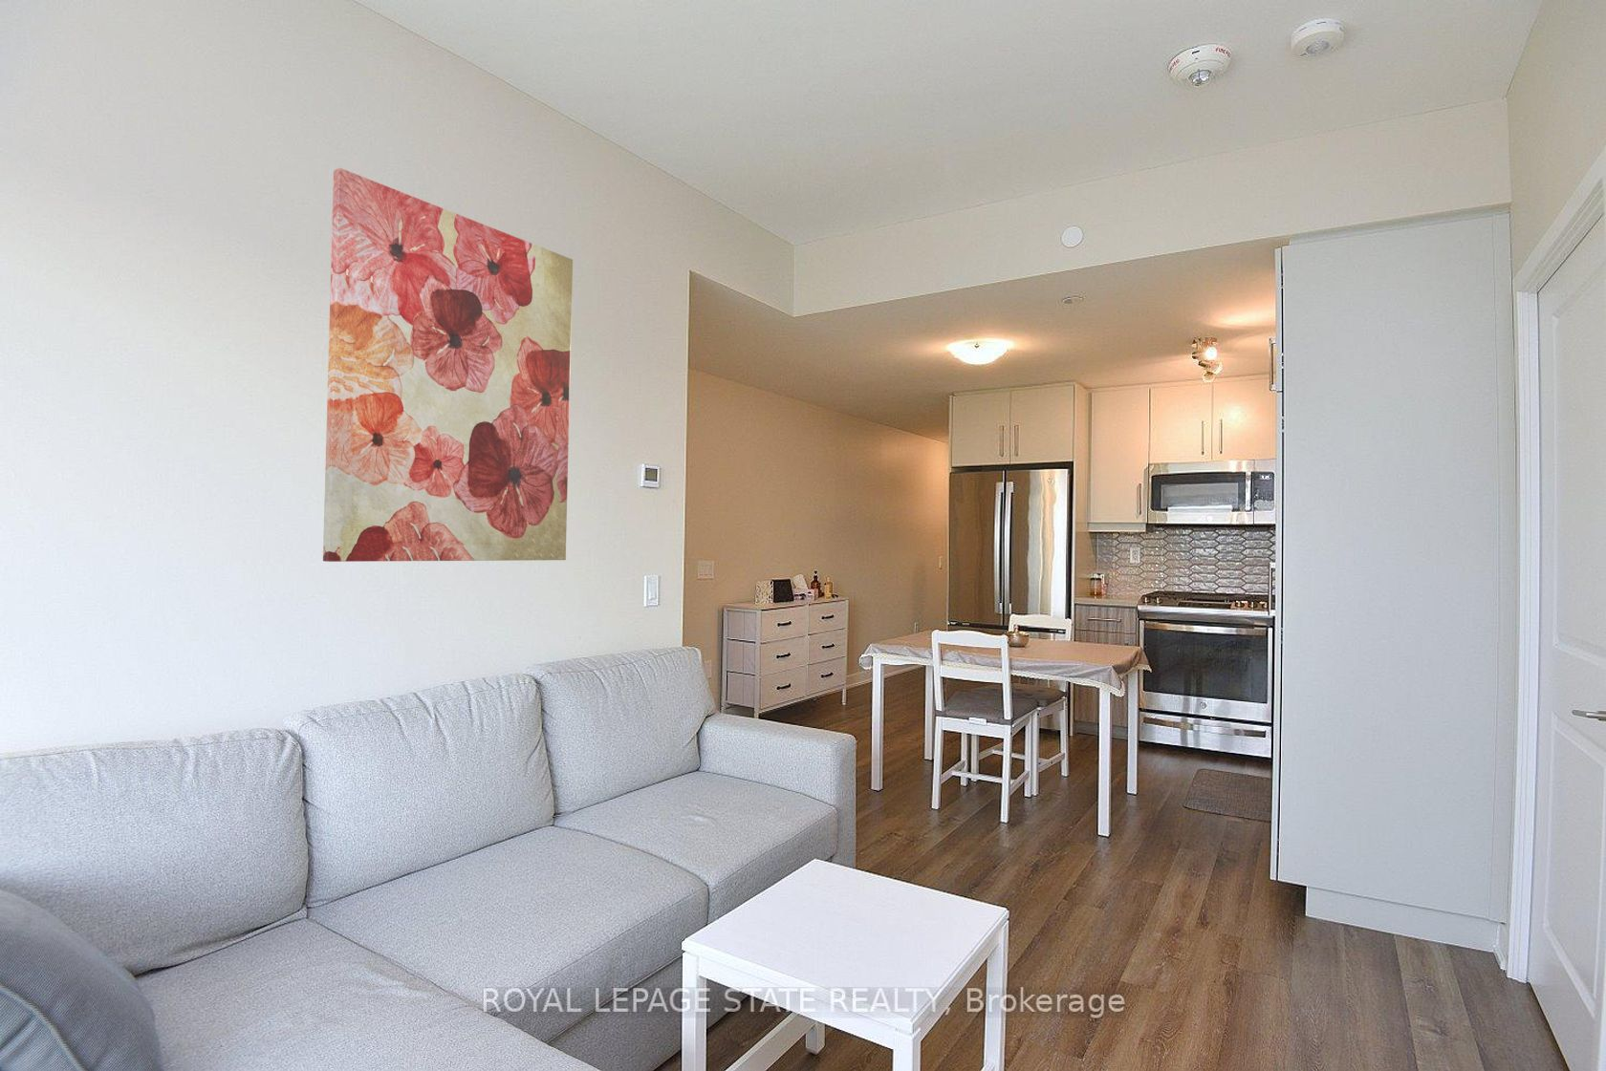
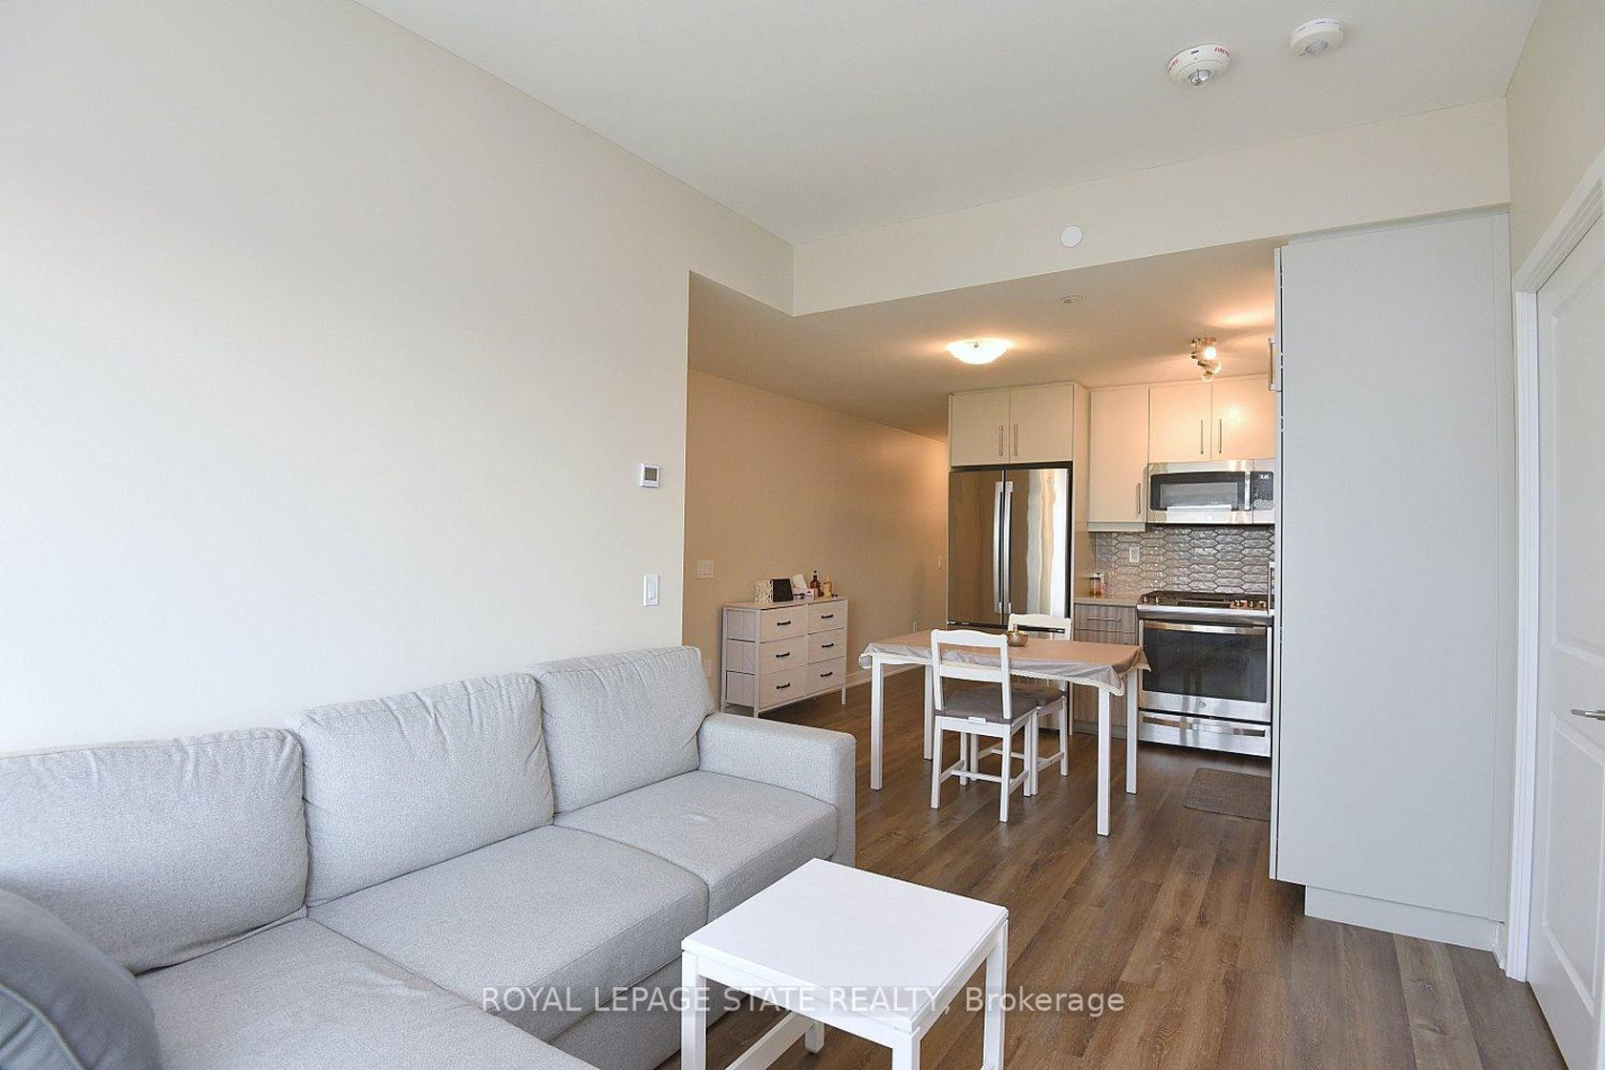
- wall art [322,167,574,563]
